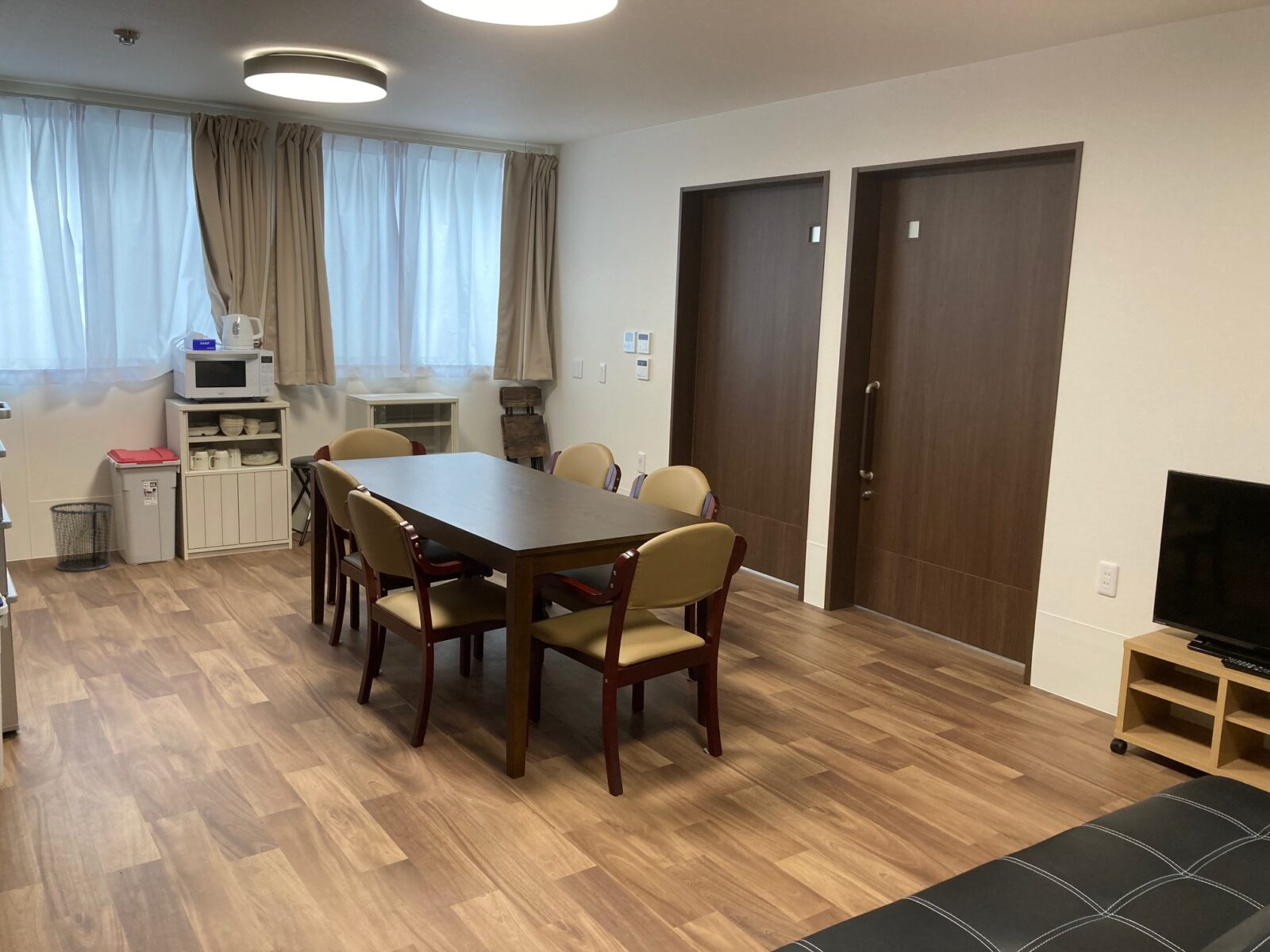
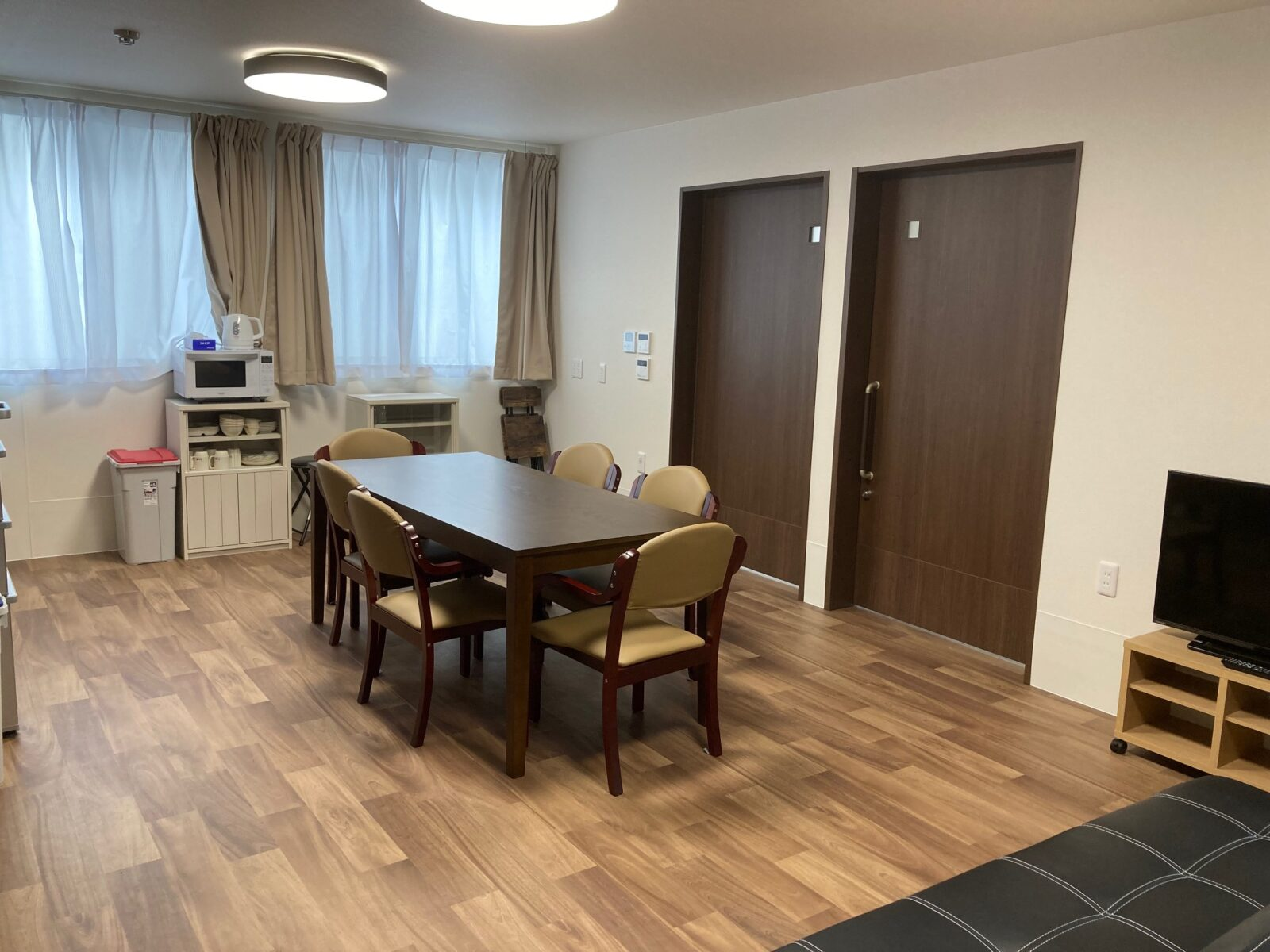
- waste bin [48,501,115,572]
